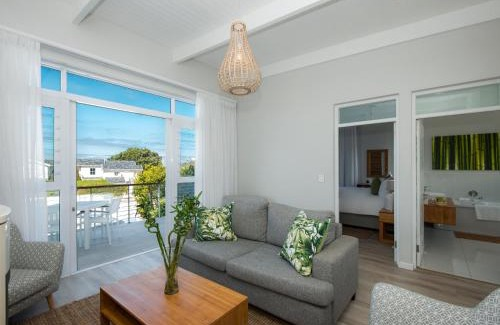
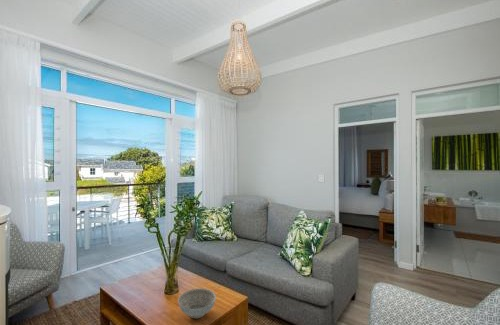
+ decorative bowl [177,288,217,320]
